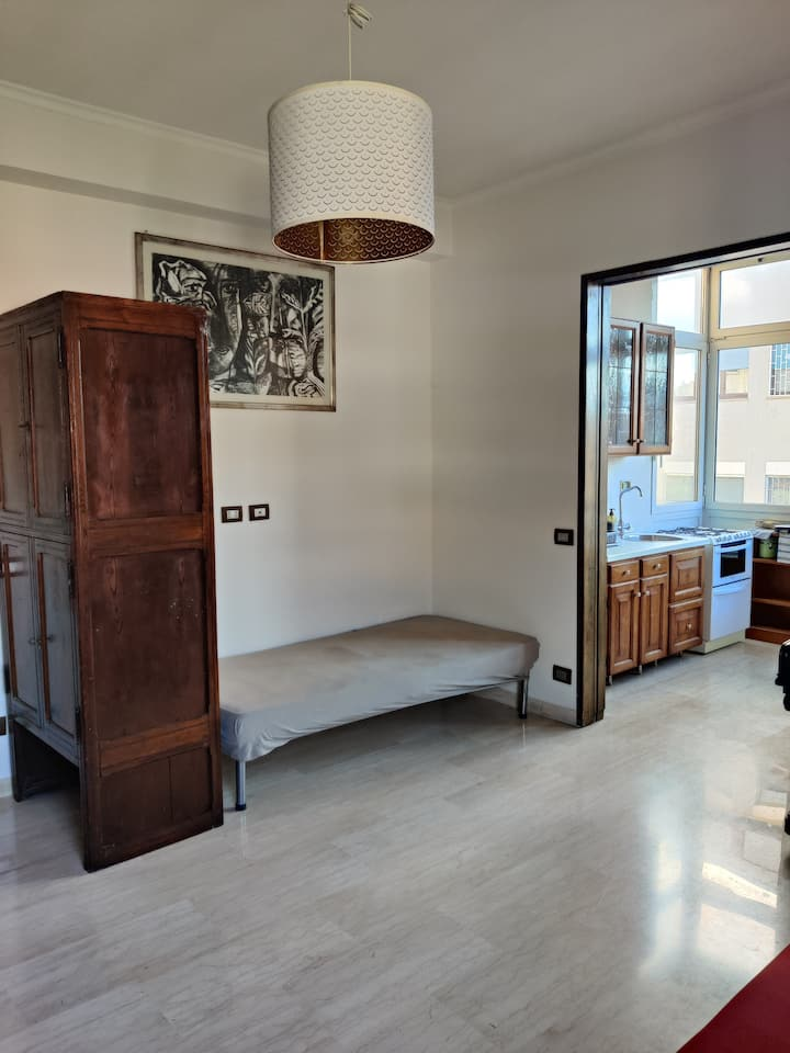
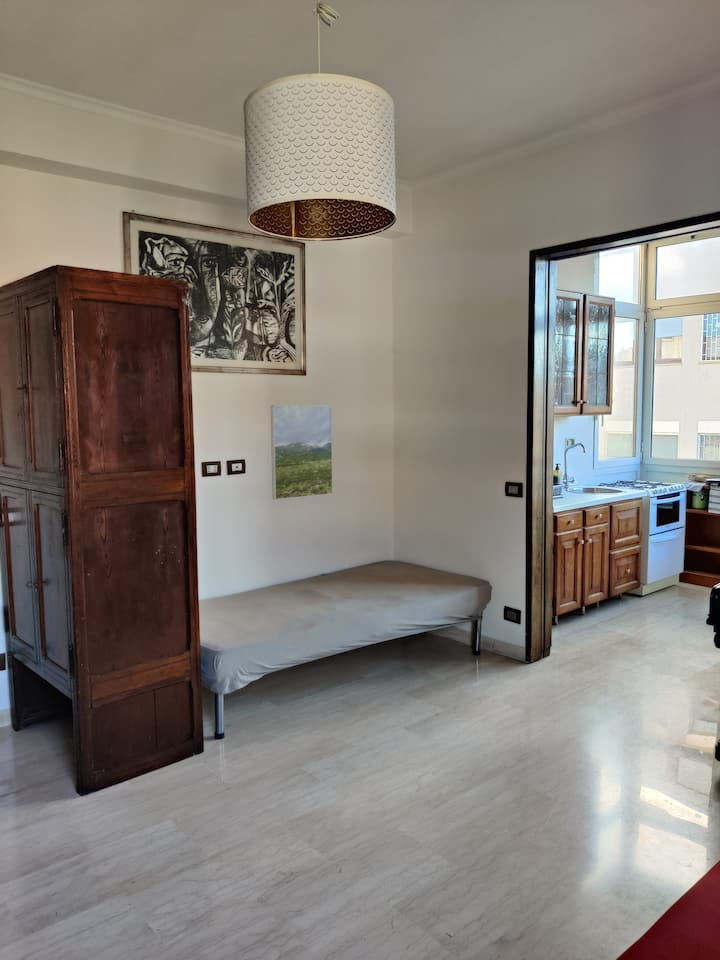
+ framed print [270,404,334,501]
